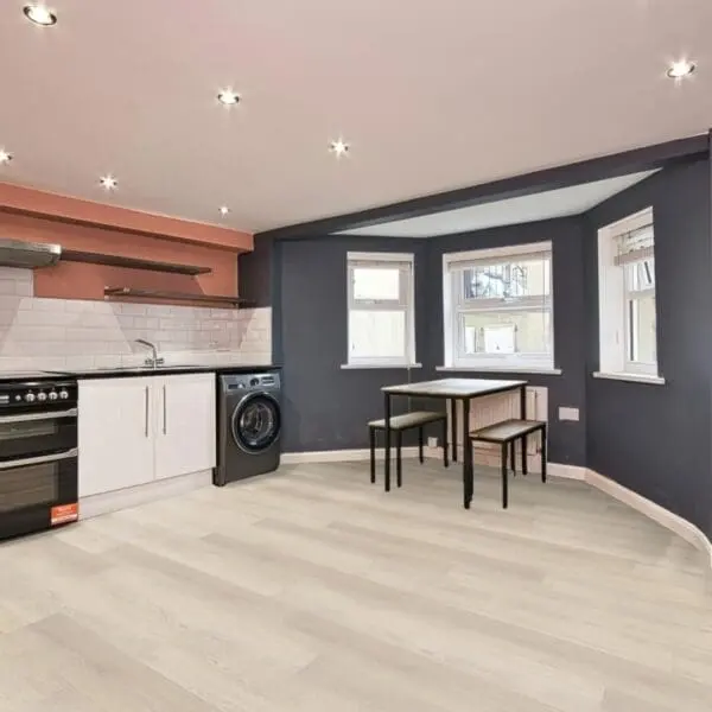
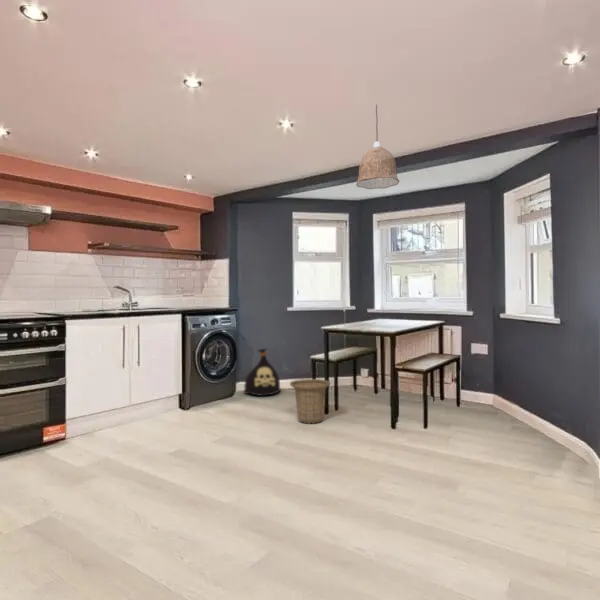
+ bag [243,347,282,397]
+ pendant lamp [355,104,400,190]
+ basket [289,378,331,425]
